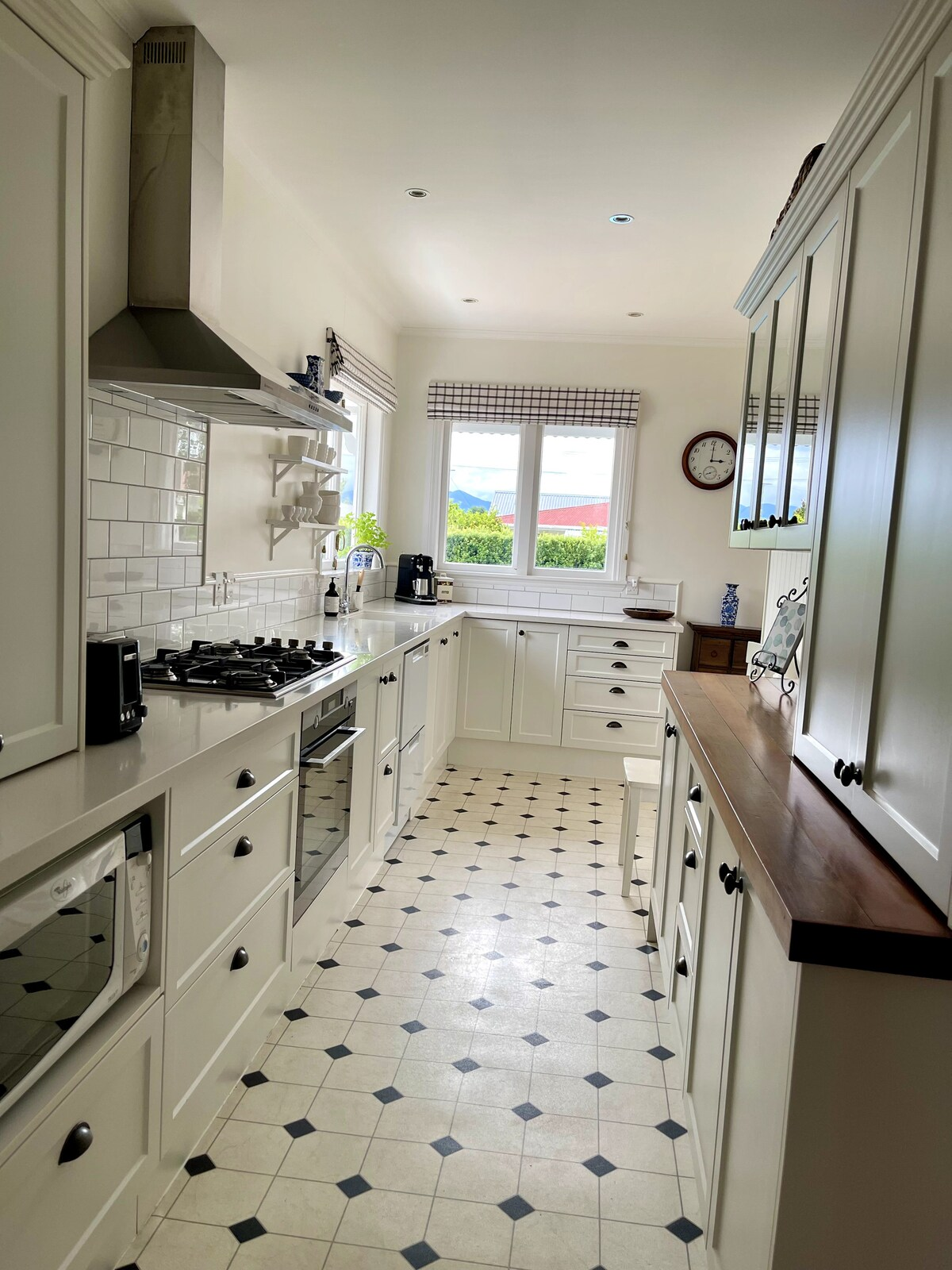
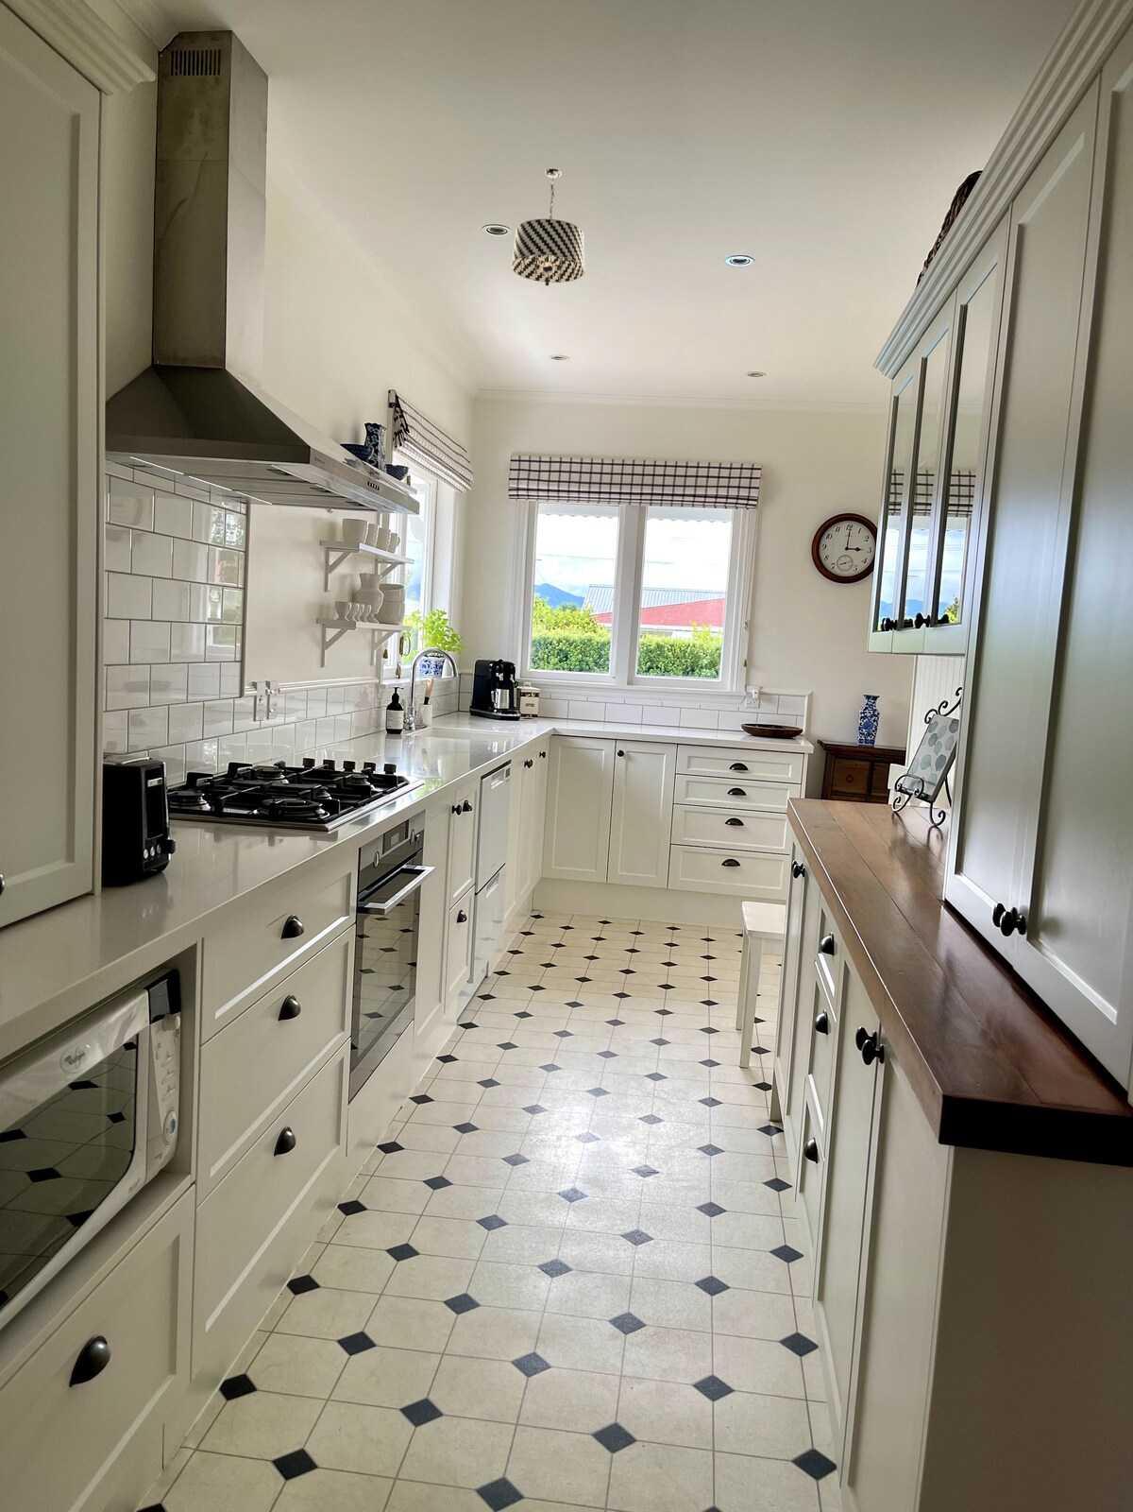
+ pendant light [511,168,586,287]
